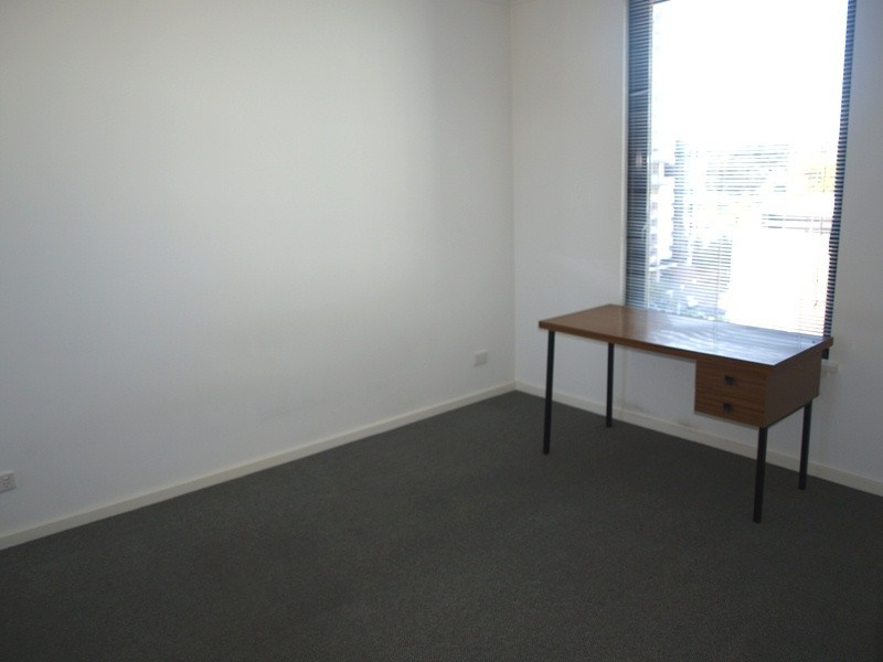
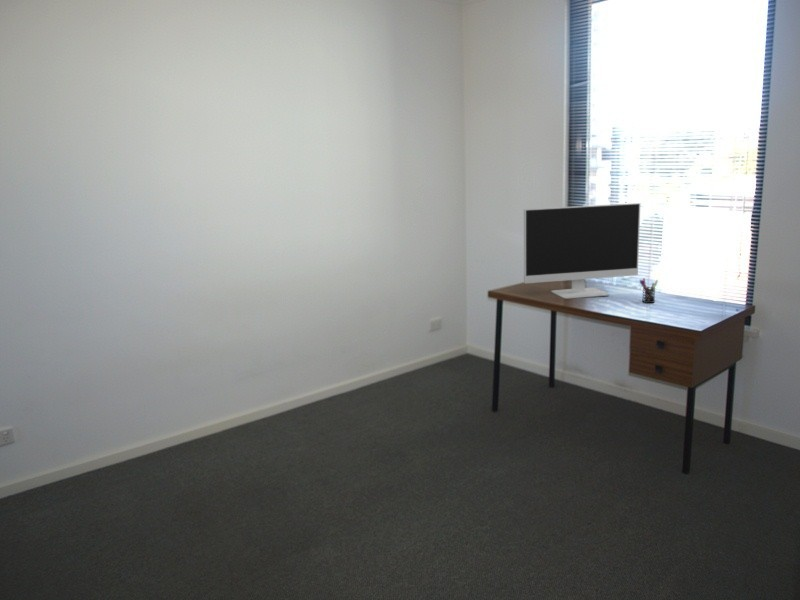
+ computer monitor [523,202,641,300]
+ pen holder [639,277,659,304]
